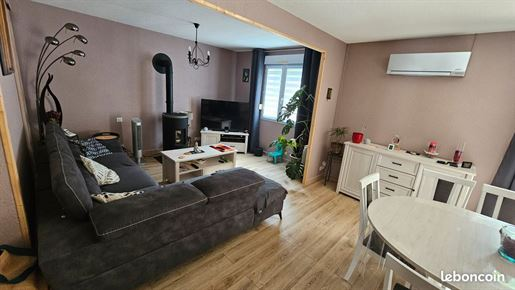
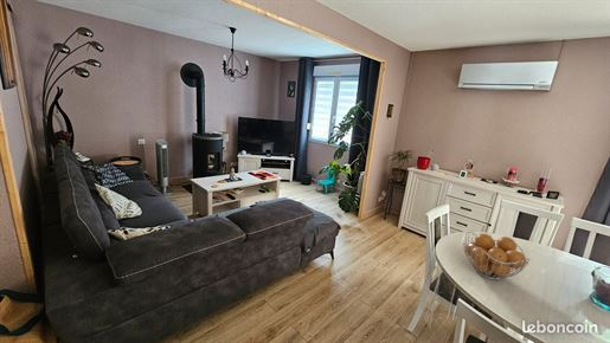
+ fruit basket [462,231,532,281]
